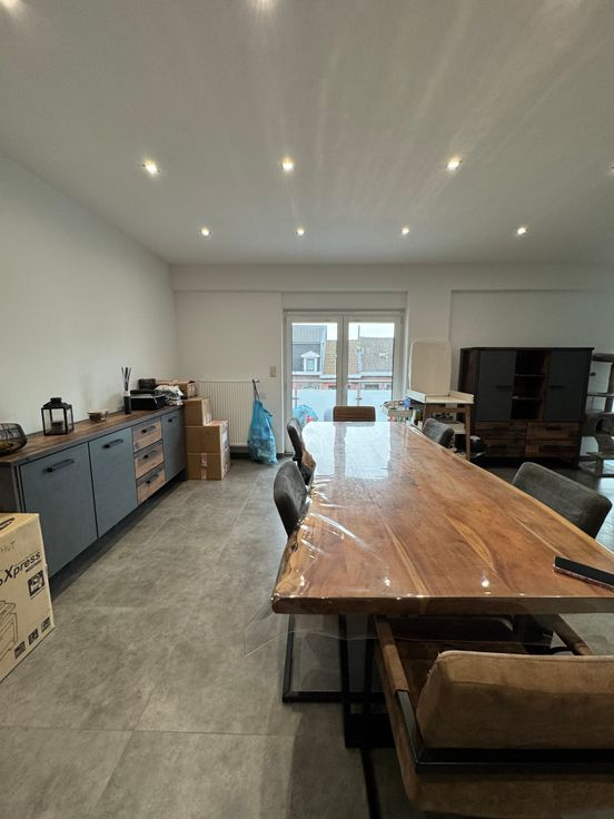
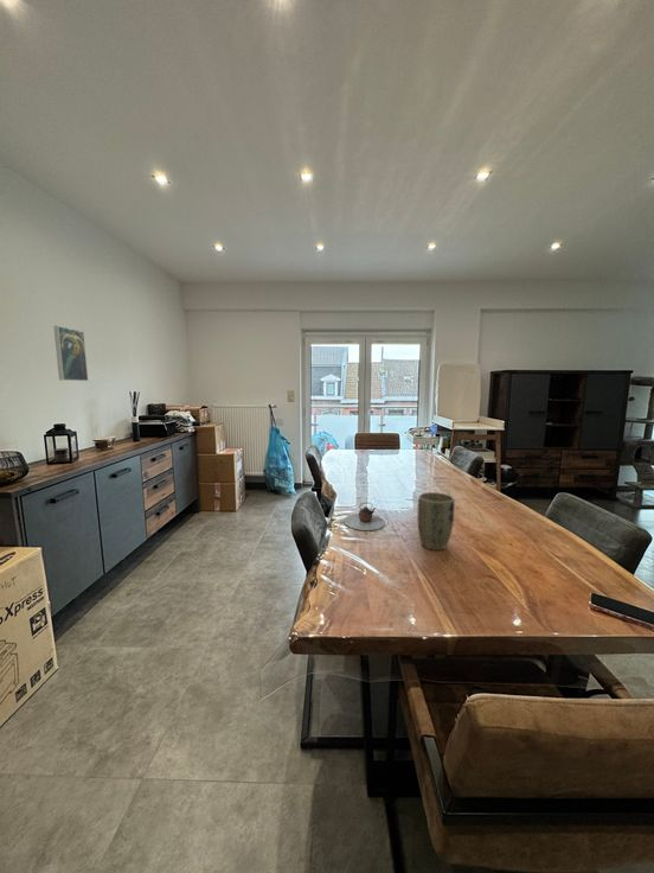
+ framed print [52,325,89,382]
+ plant pot [417,491,455,552]
+ teapot [342,502,386,531]
